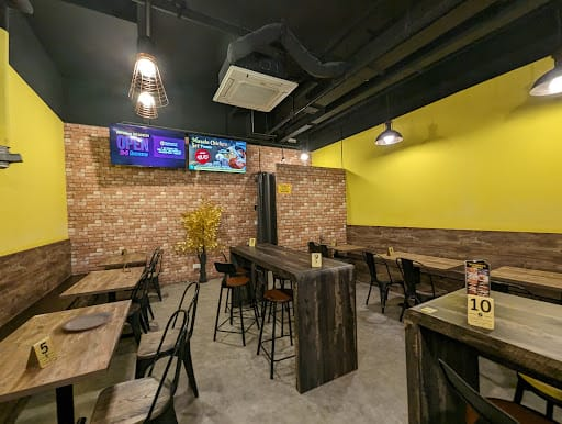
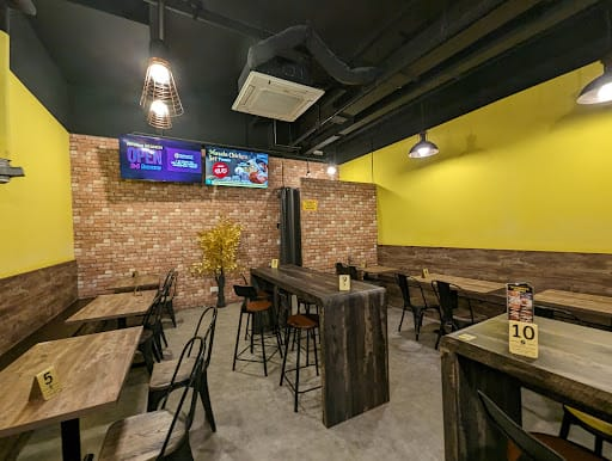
- plate [61,311,115,332]
